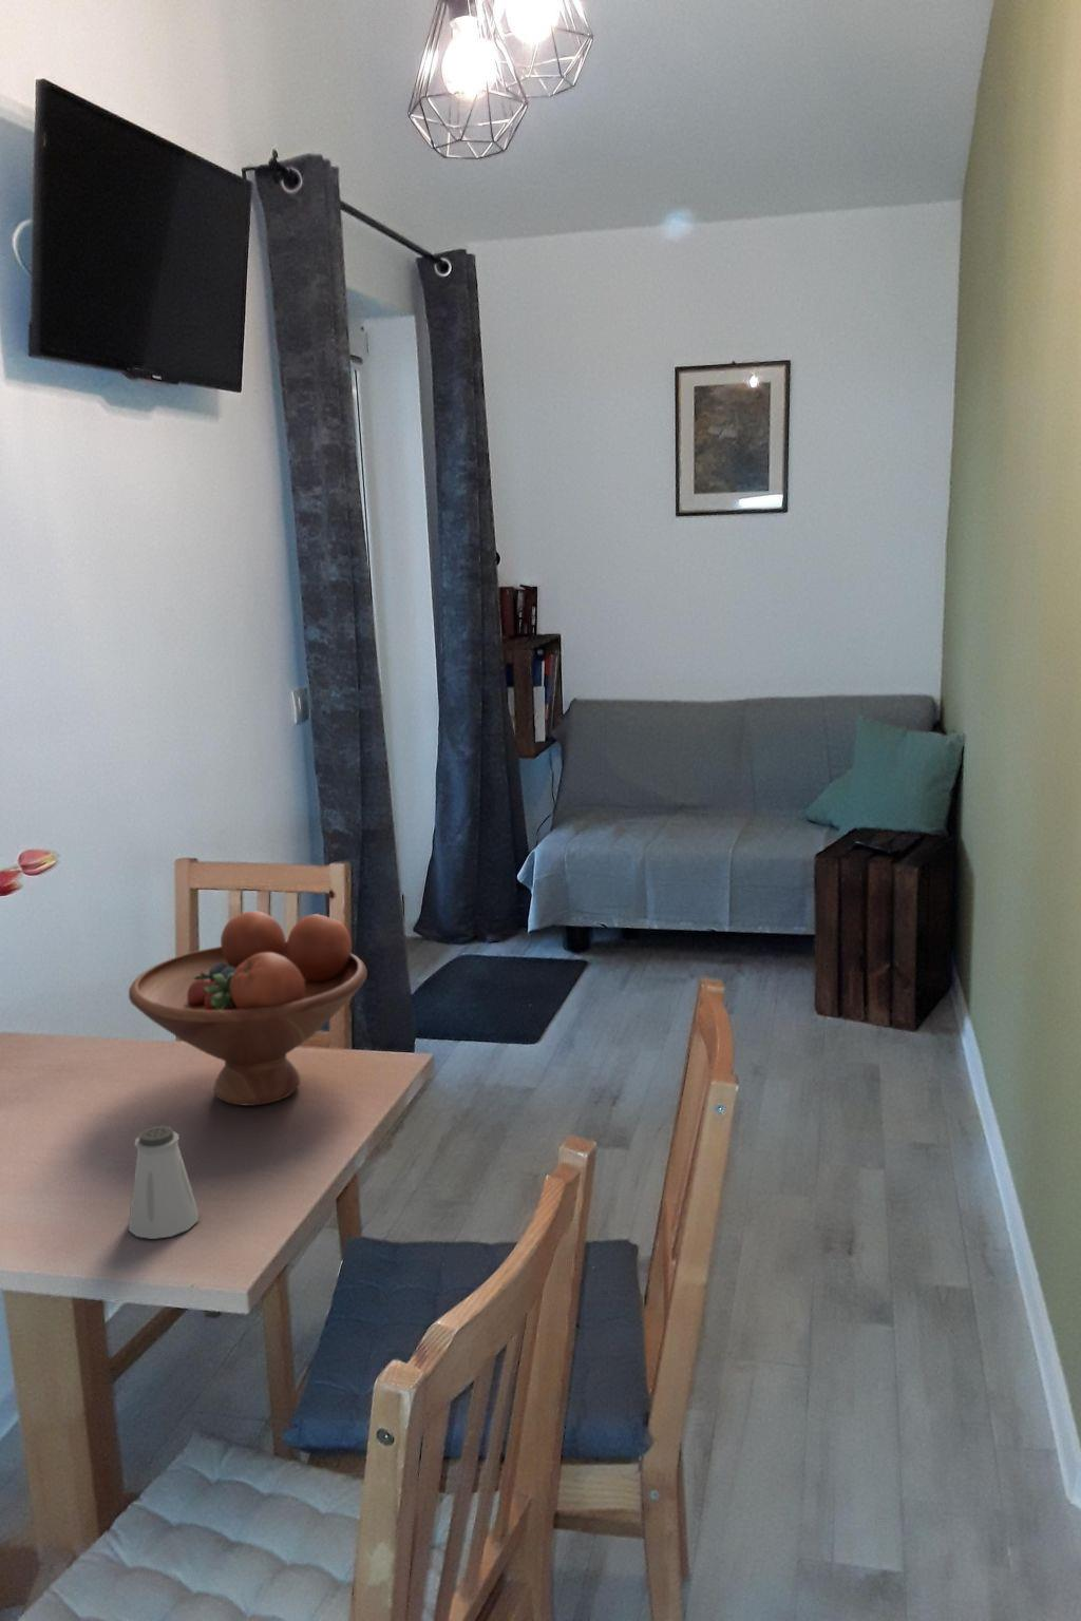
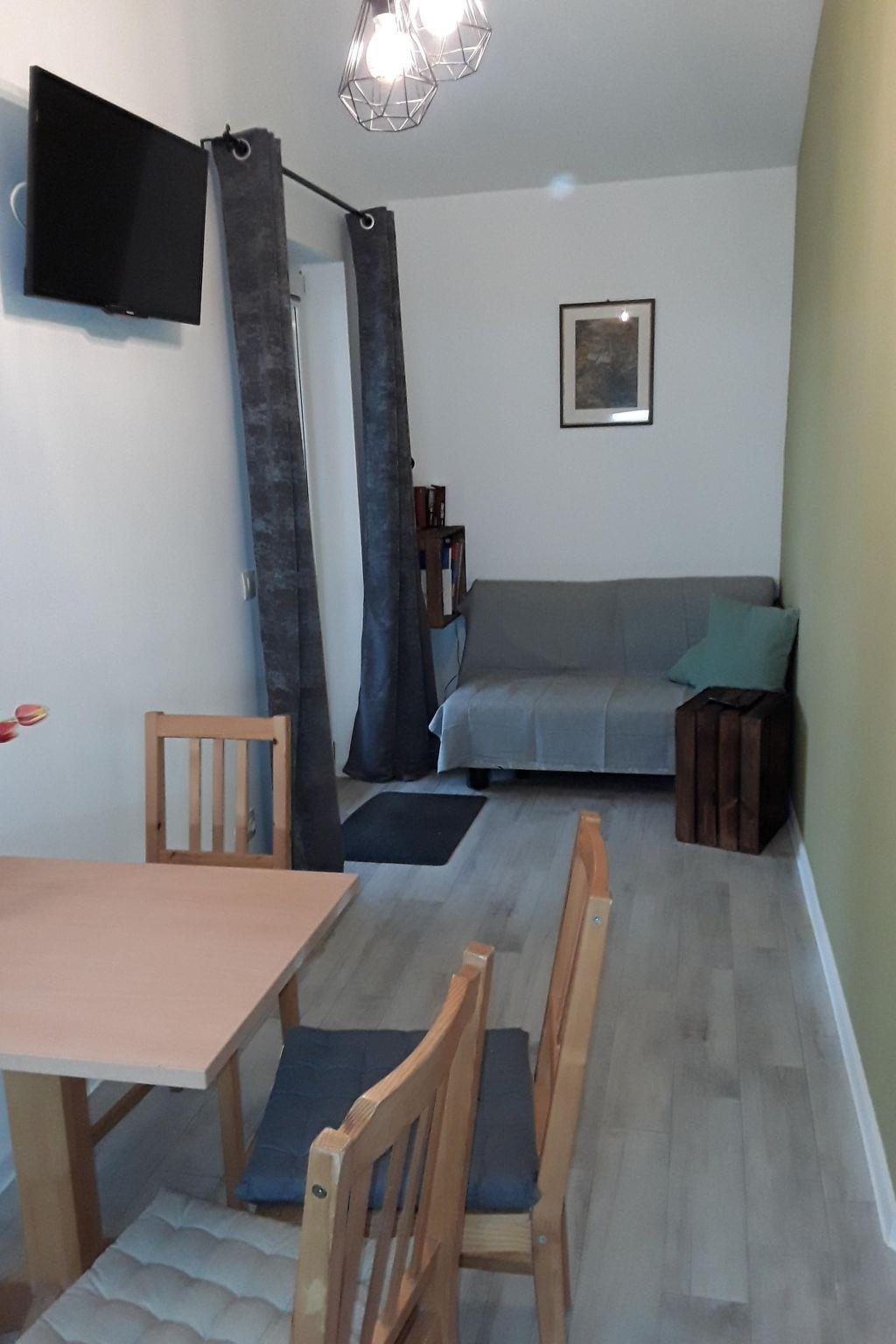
- fruit bowl [128,909,367,1107]
- saltshaker [127,1125,199,1240]
